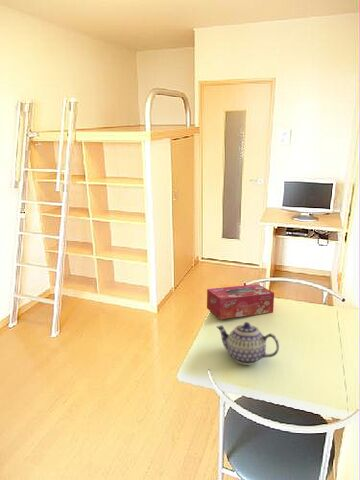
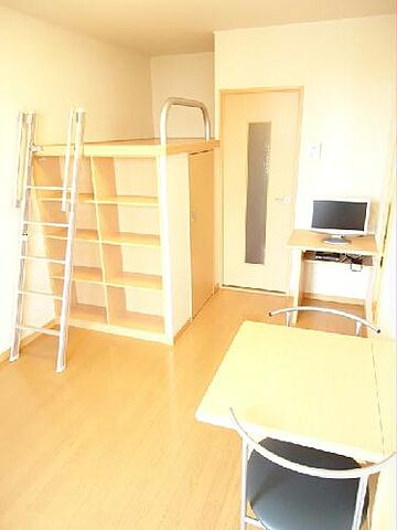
- teapot [215,321,280,366]
- tissue box [206,283,275,320]
